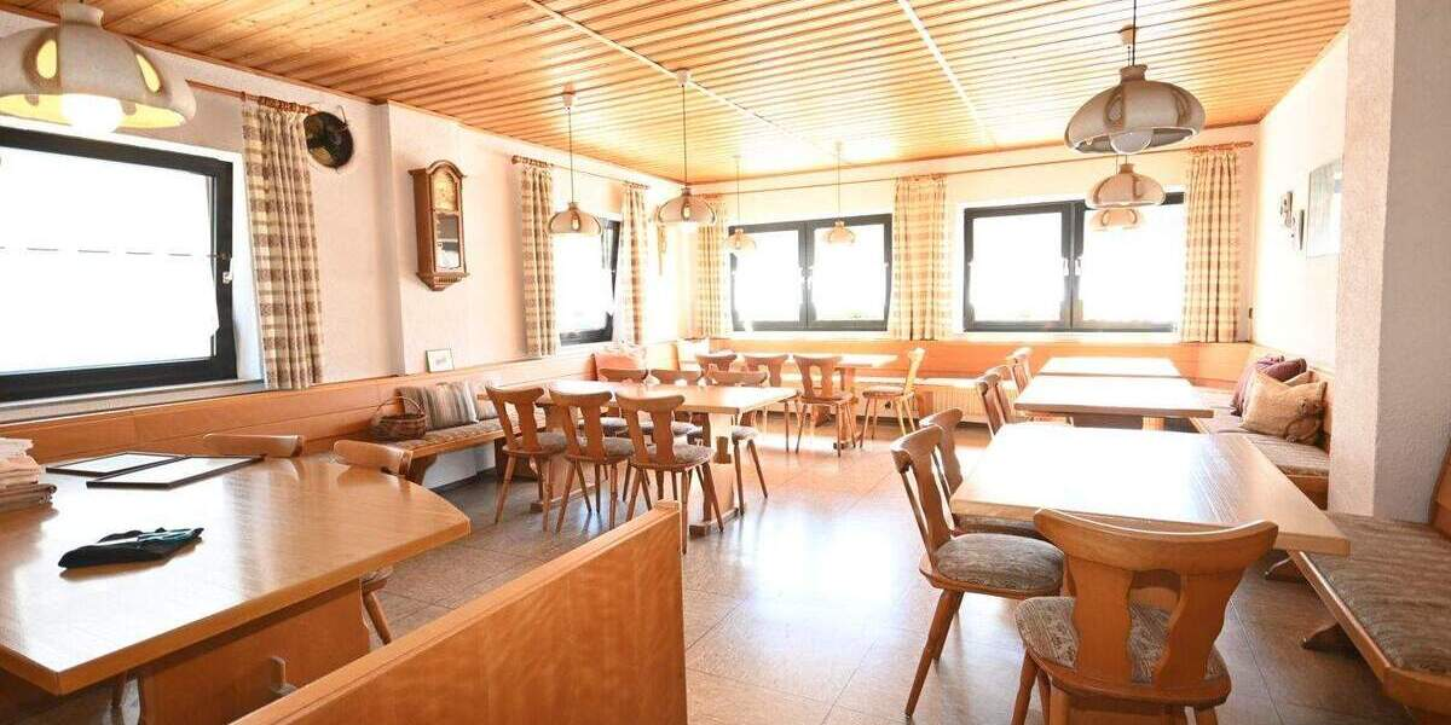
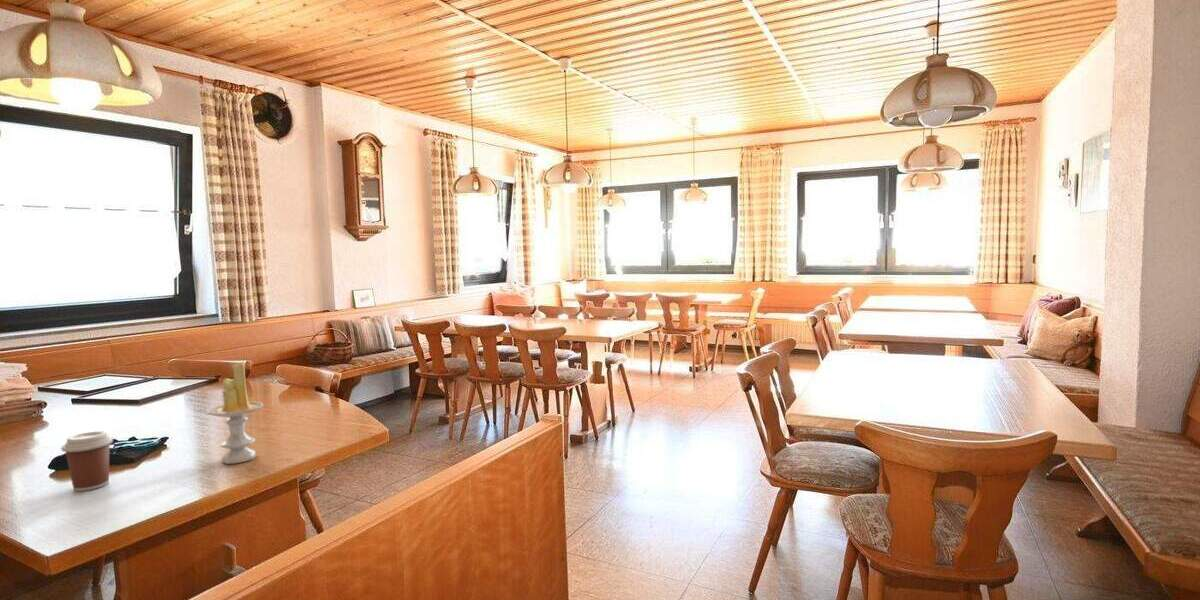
+ coffee cup [60,430,114,492]
+ candle [206,362,264,465]
